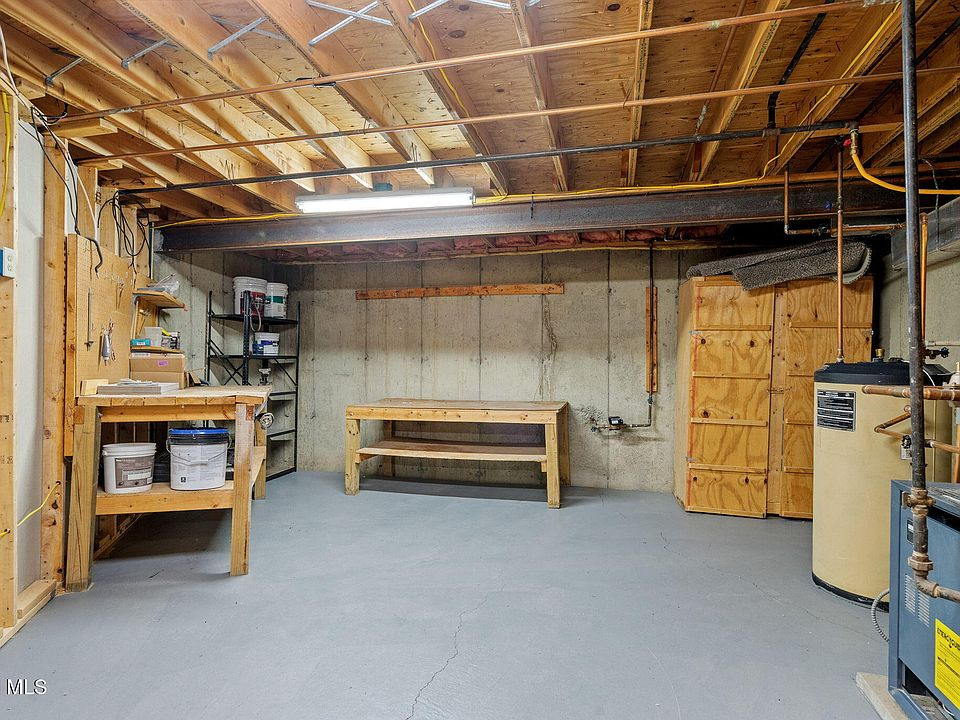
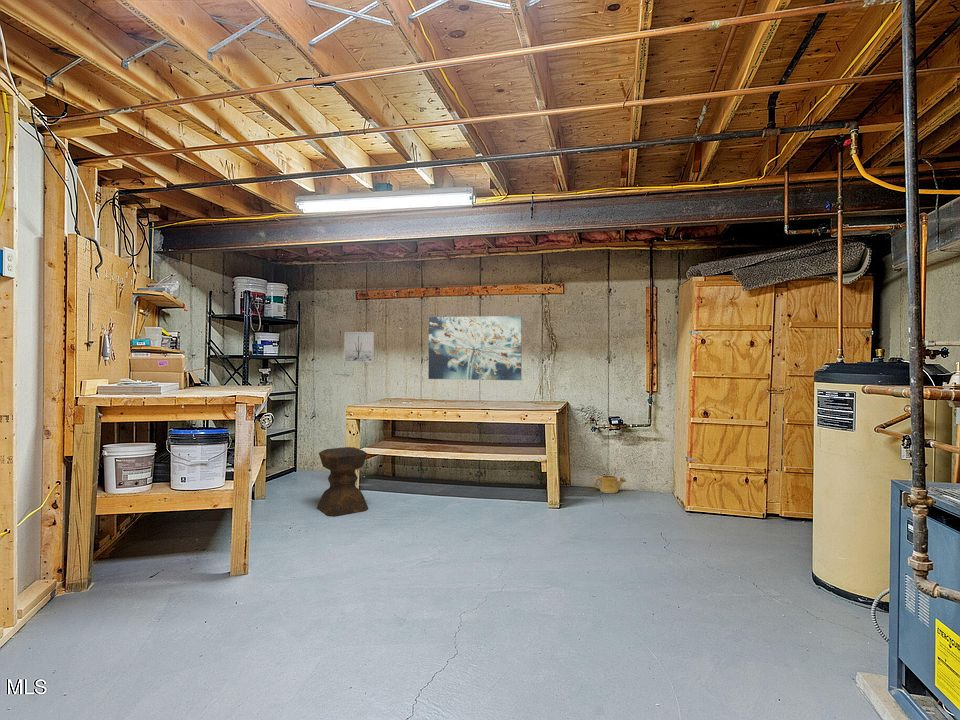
+ watering can [593,474,627,494]
+ wall art [427,315,523,381]
+ wall art [343,331,375,363]
+ stool [316,446,369,517]
